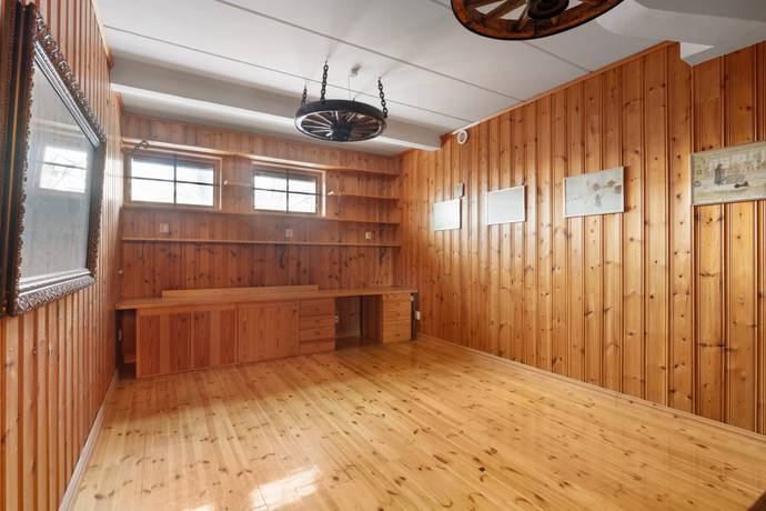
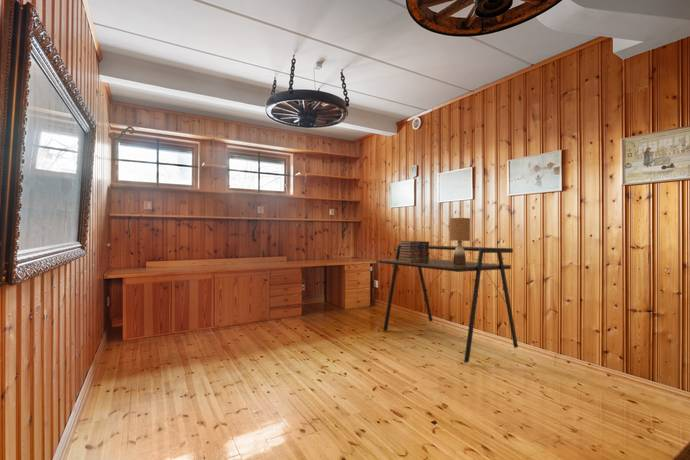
+ desk [376,244,519,364]
+ table lamp [449,217,471,265]
+ book stack [398,240,430,263]
